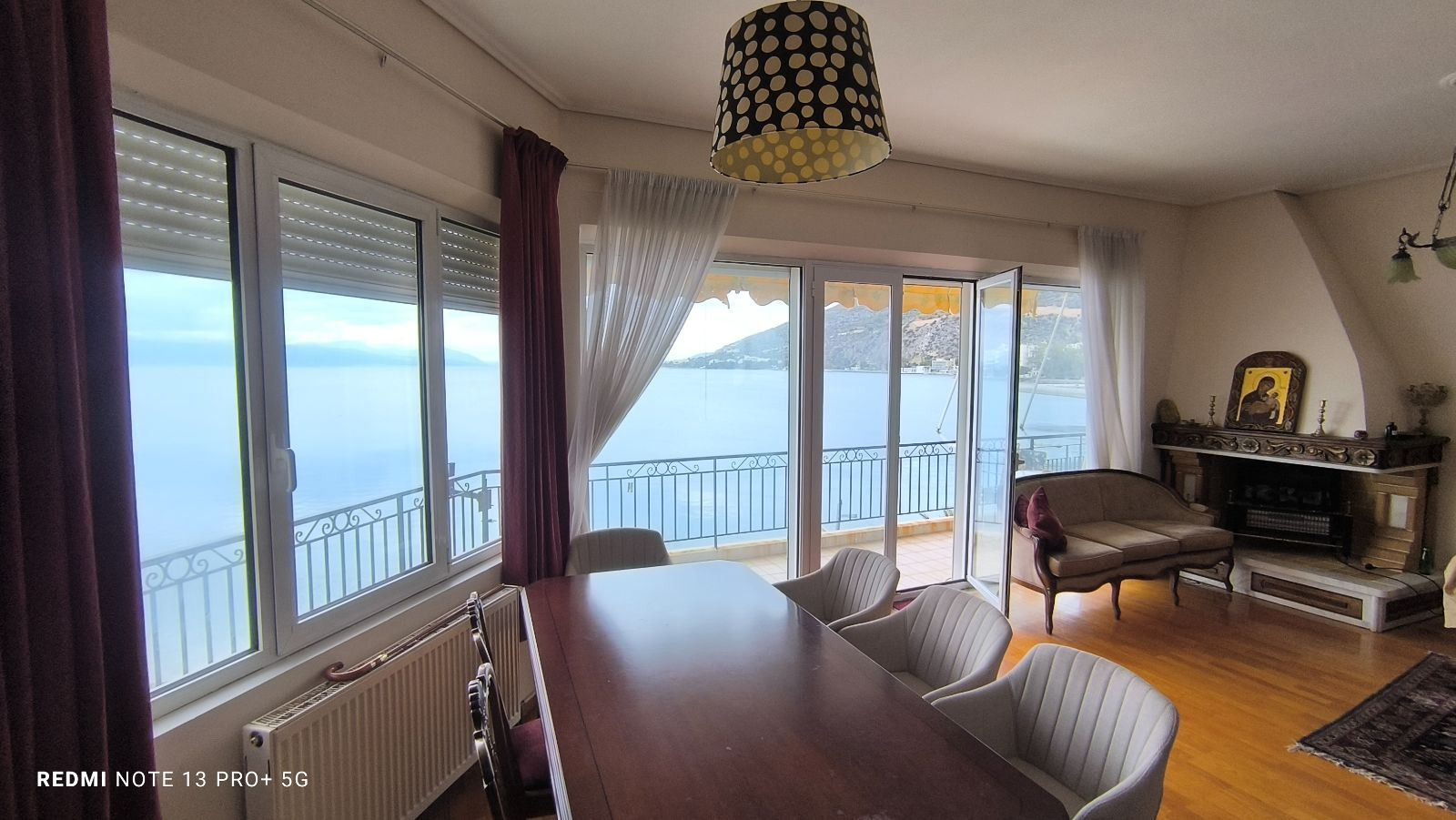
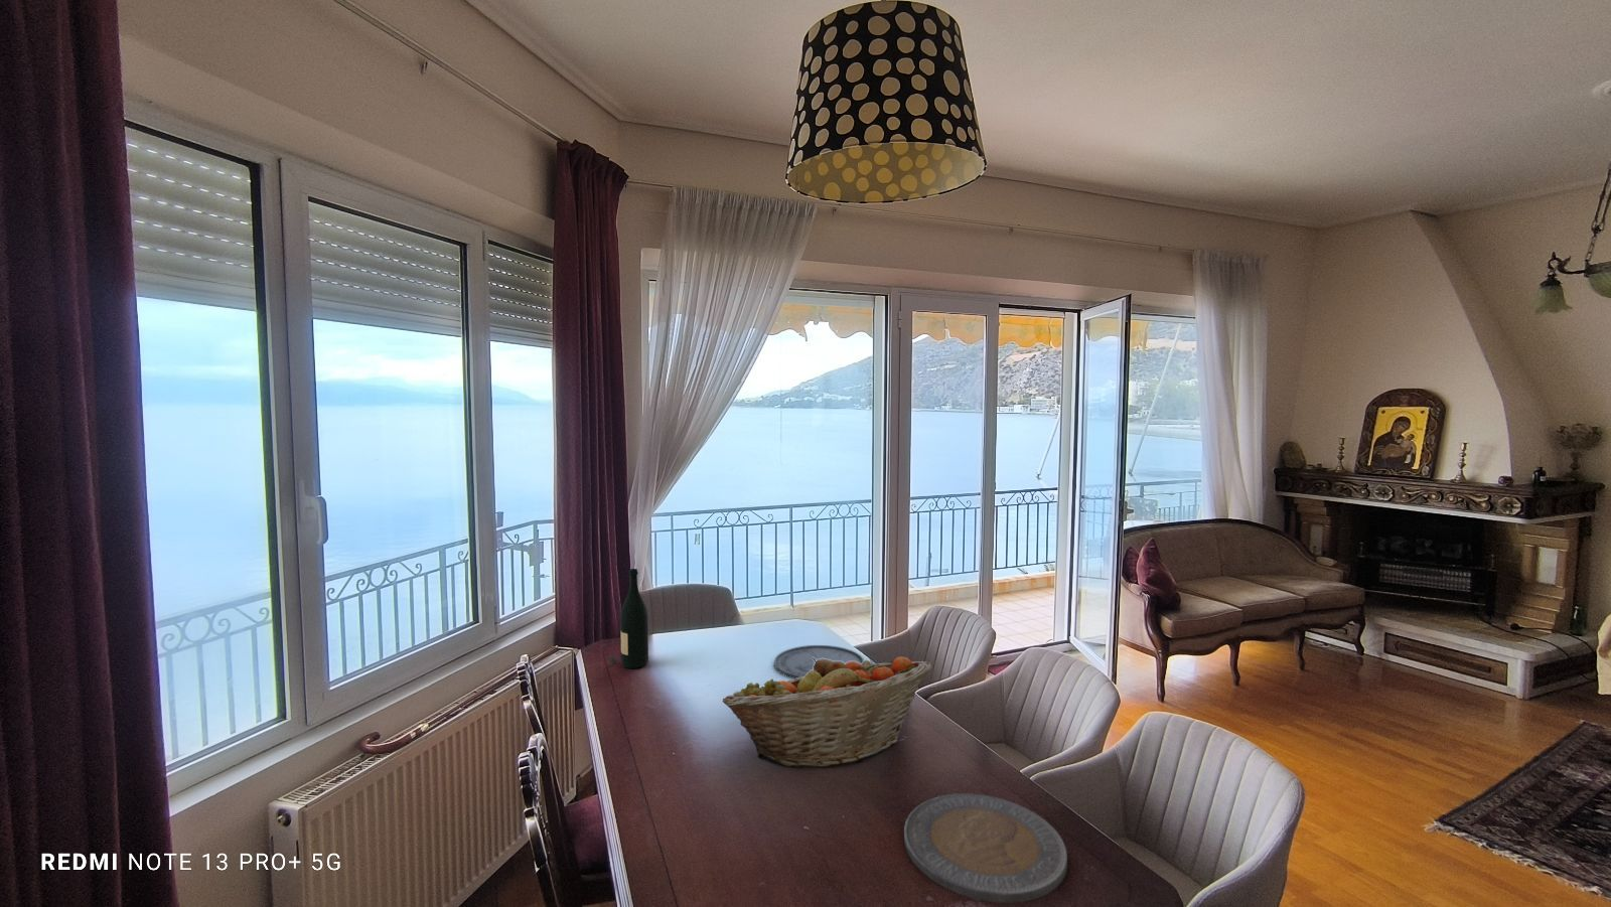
+ fruit basket [721,656,933,768]
+ wine bottle [609,567,649,669]
+ plate [773,644,865,679]
+ plate [903,792,1069,904]
